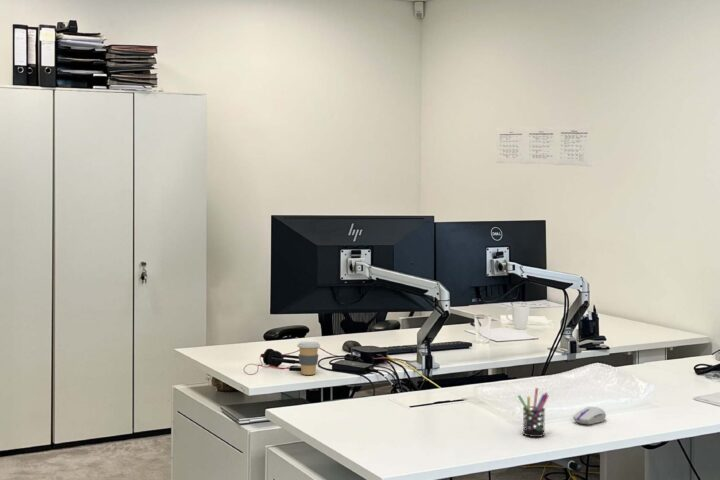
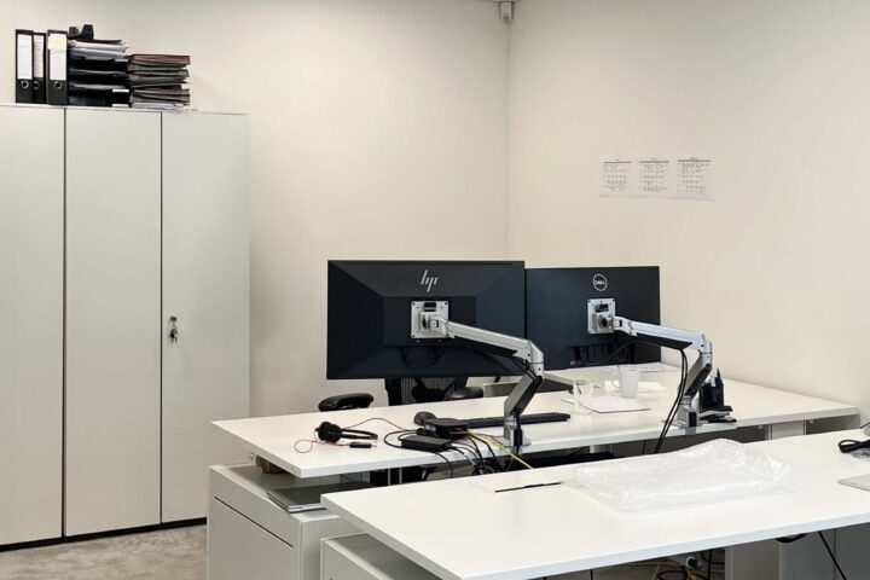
- coffee cup [296,341,321,376]
- computer mouse [572,406,607,425]
- pen holder [517,387,550,438]
